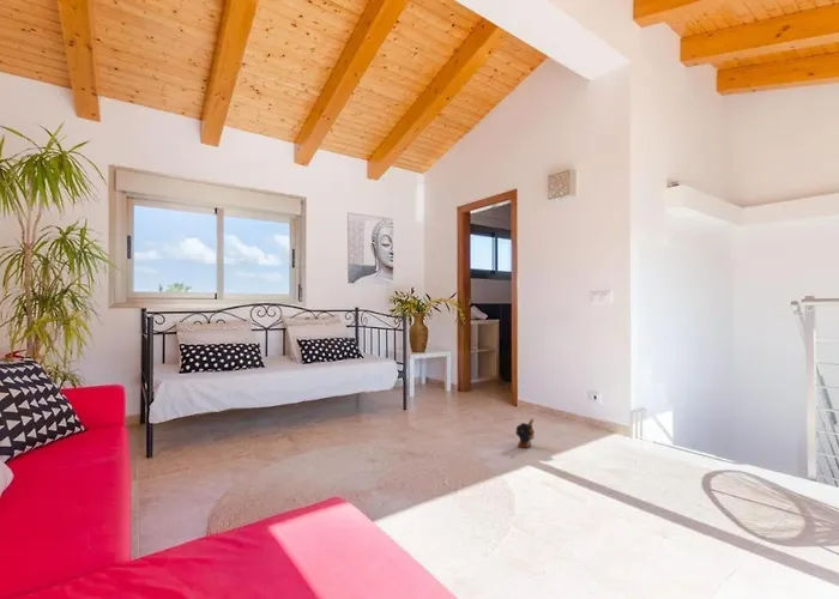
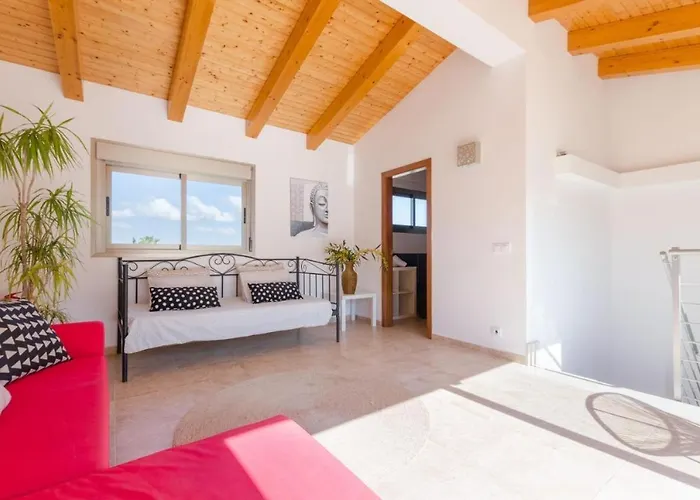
- plush toy [514,417,536,449]
